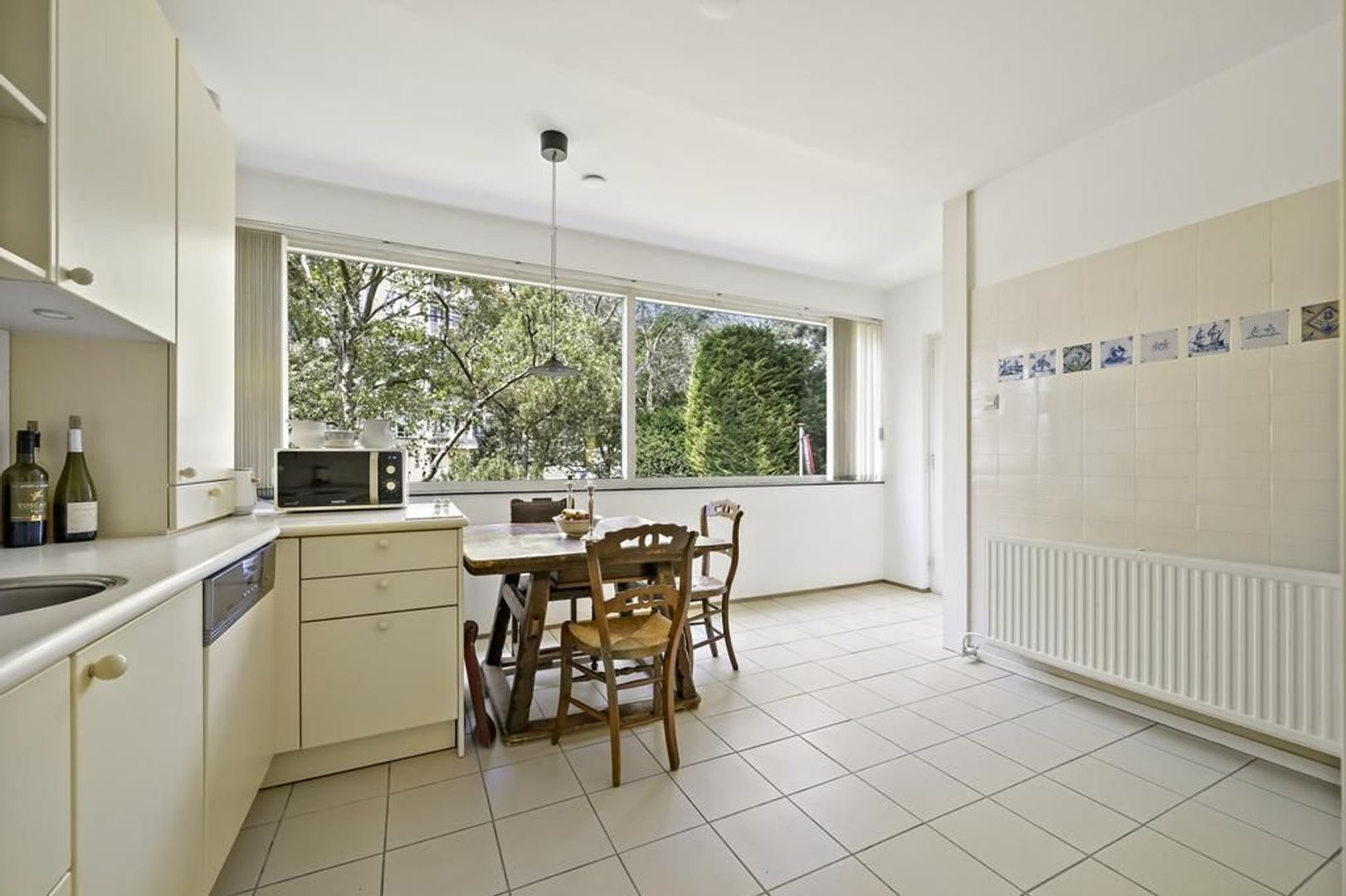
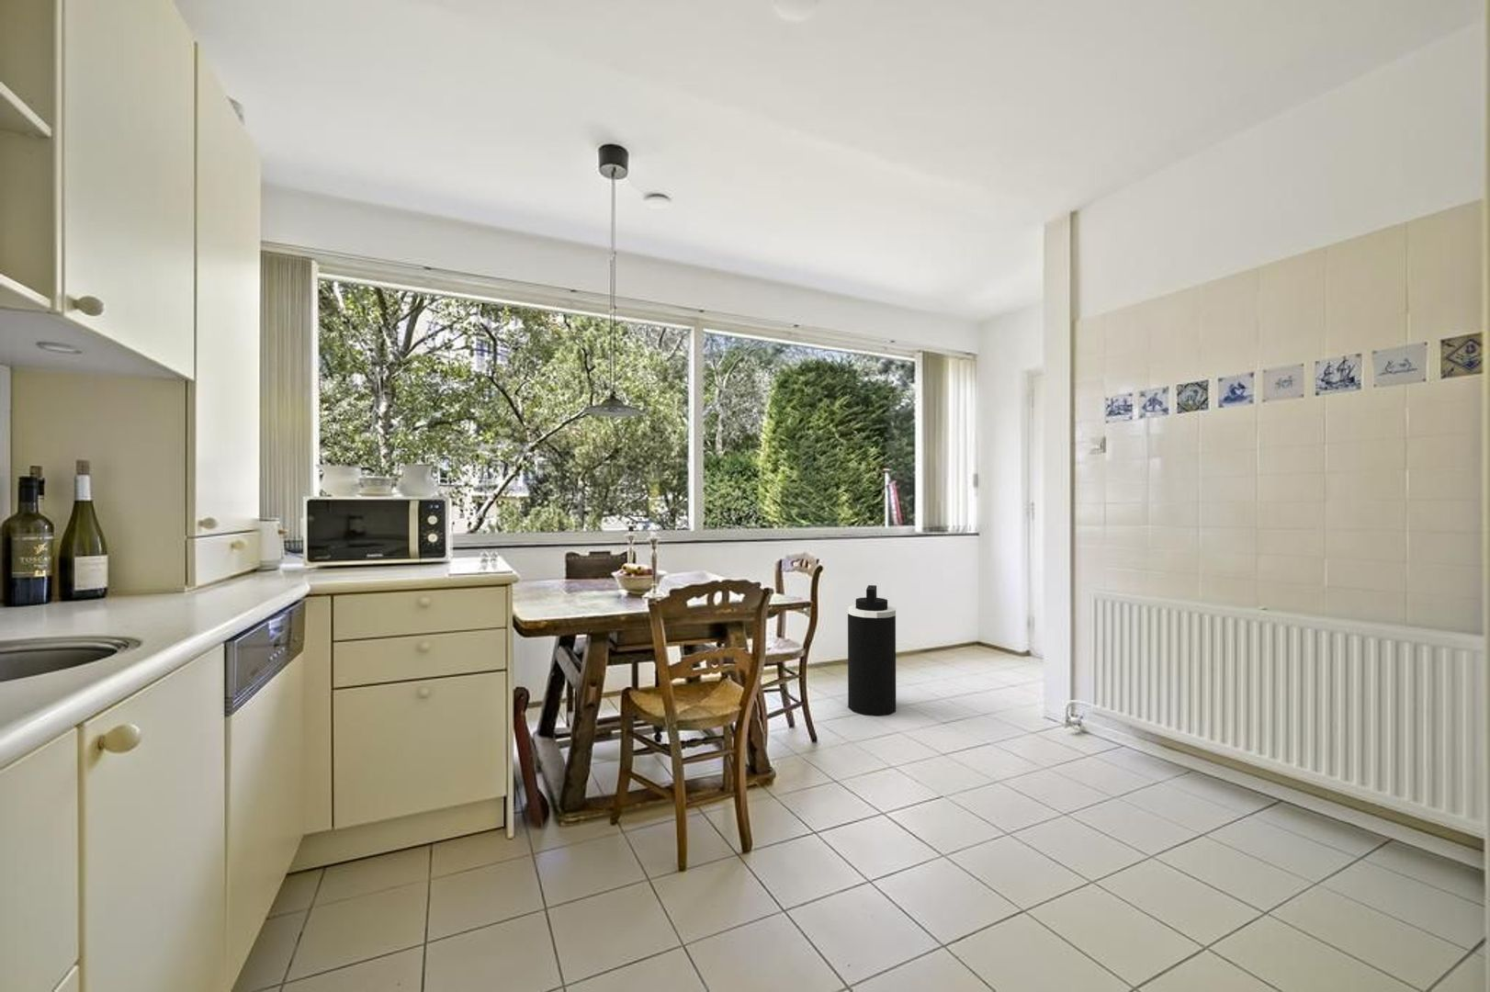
+ trash can [847,585,897,716]
